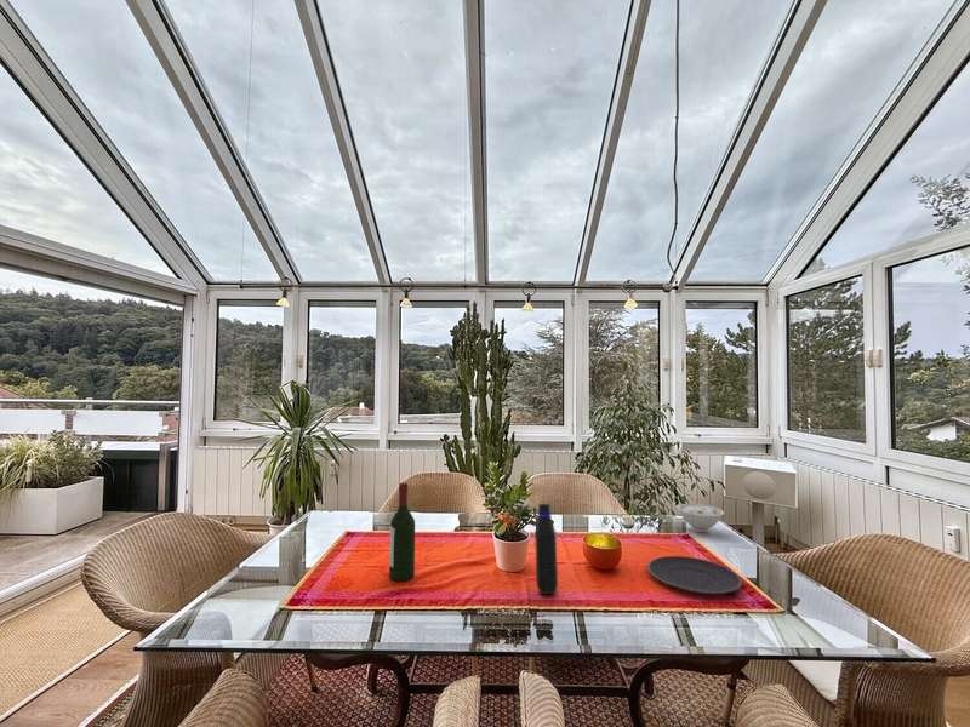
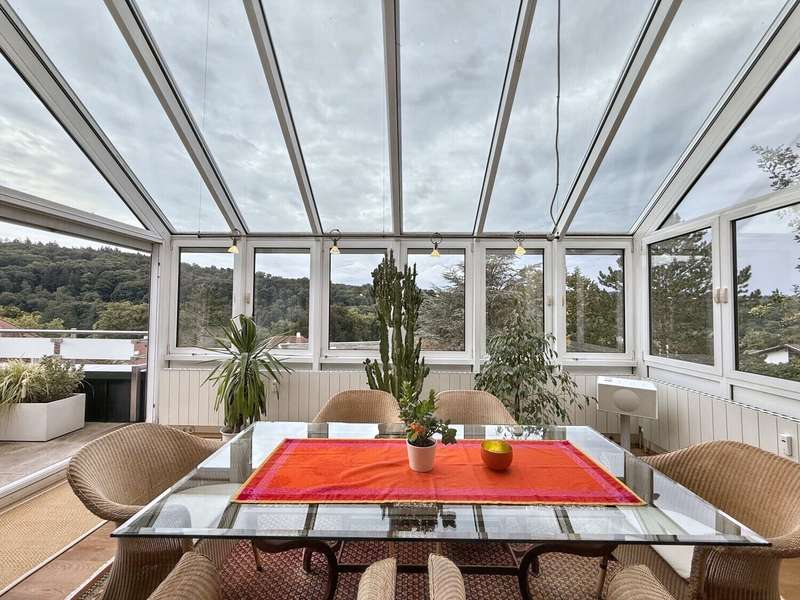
- wine bottle [388,481,416,582]
- water bottle [534,502,559,596]
- bowl [675,503,725,533]
- plate [646,555,743,596]
